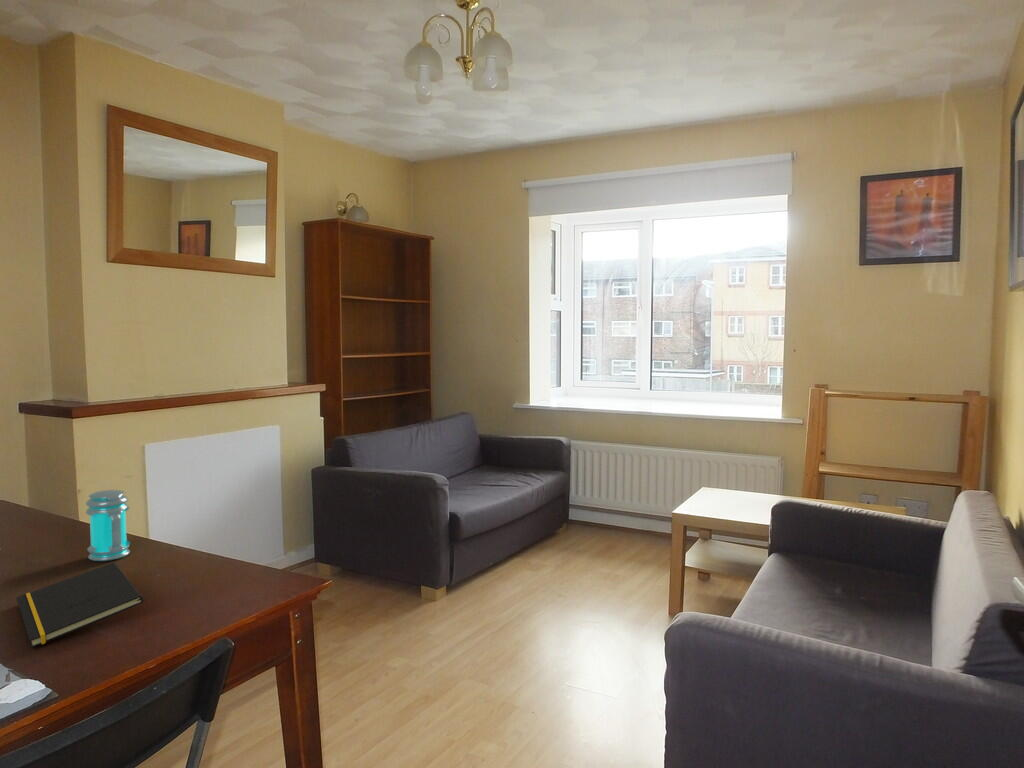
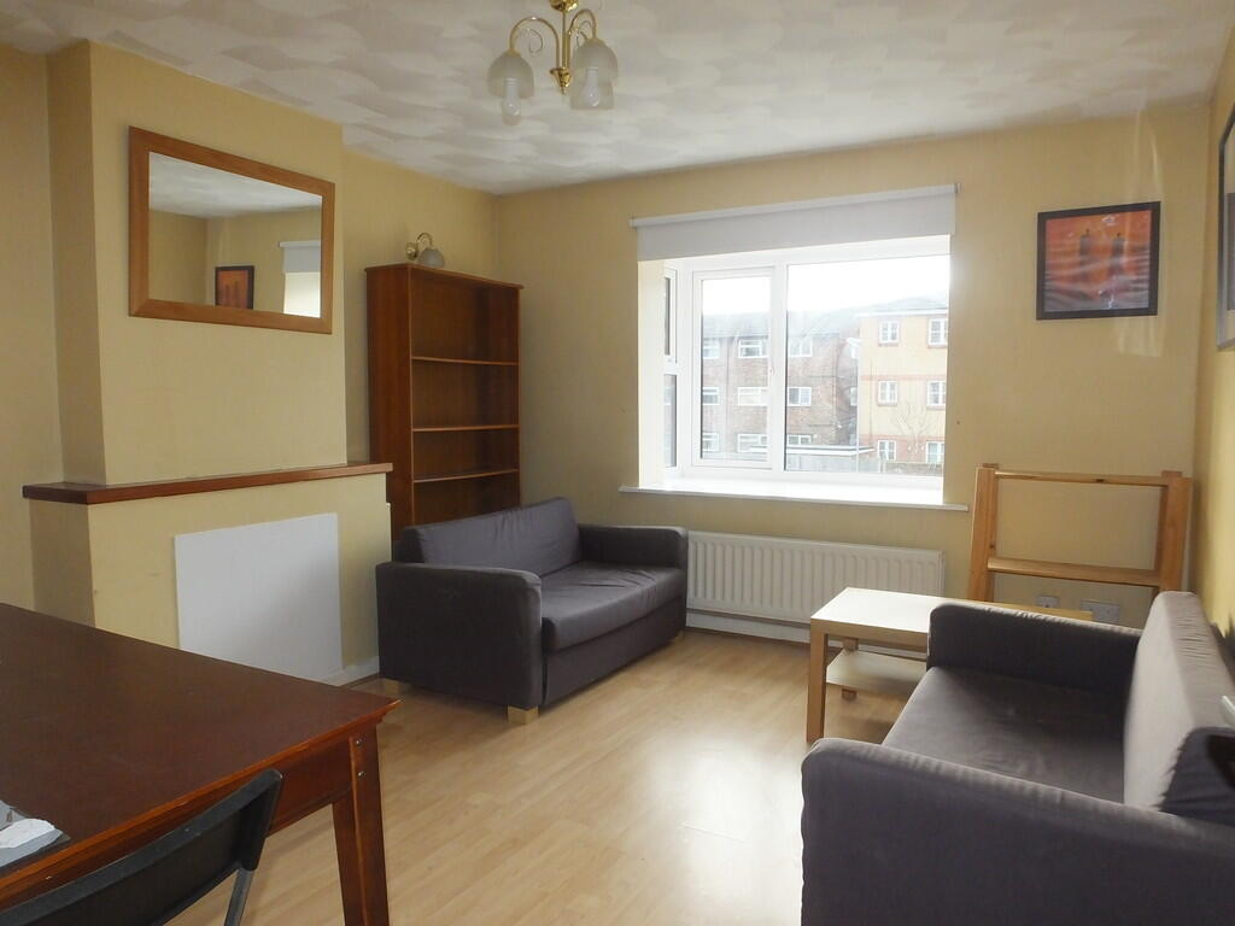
- jar [85,489,131,562]
- notepad [15,561,144,649]
